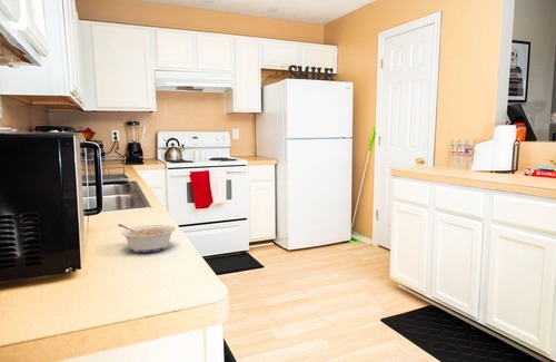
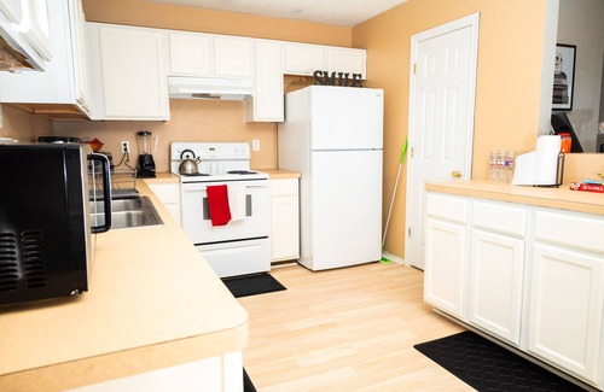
- legume [117,223,177,254]
